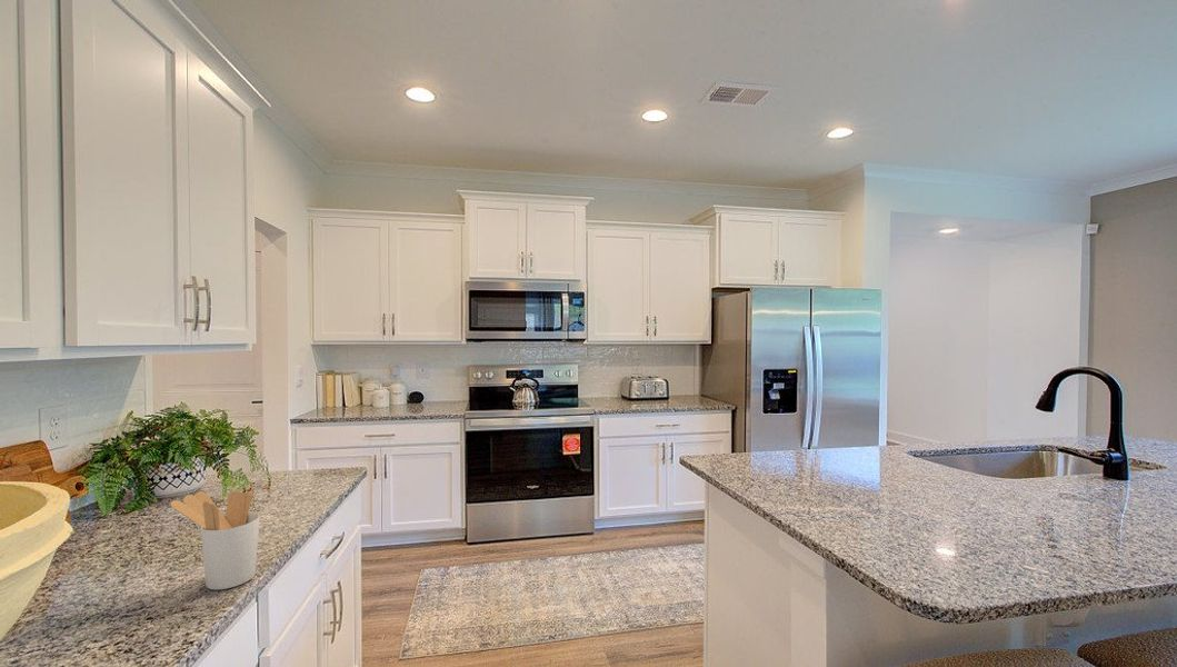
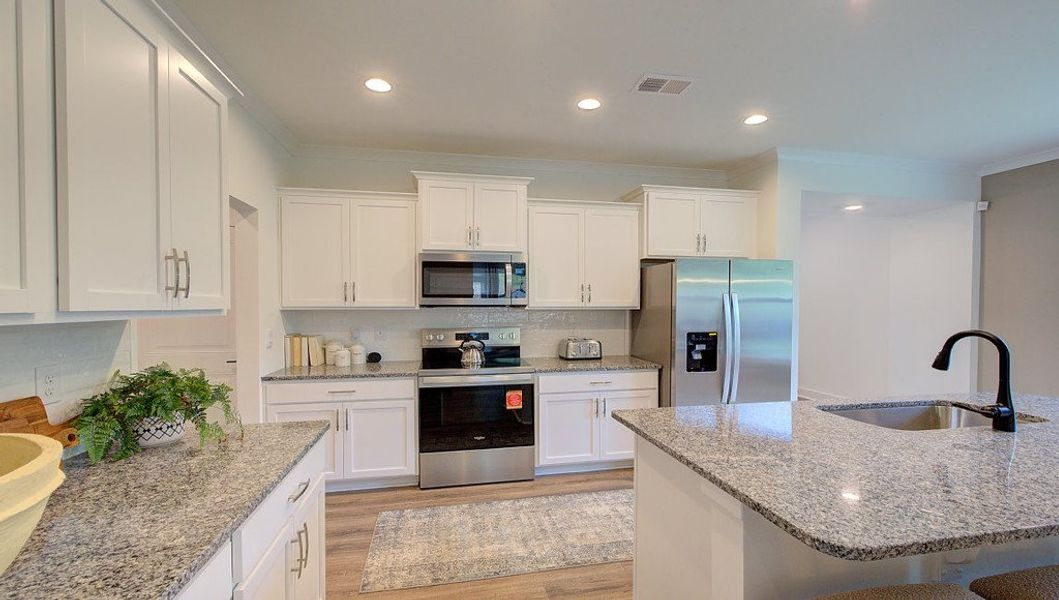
- utensil holder [170,490,261,590]
